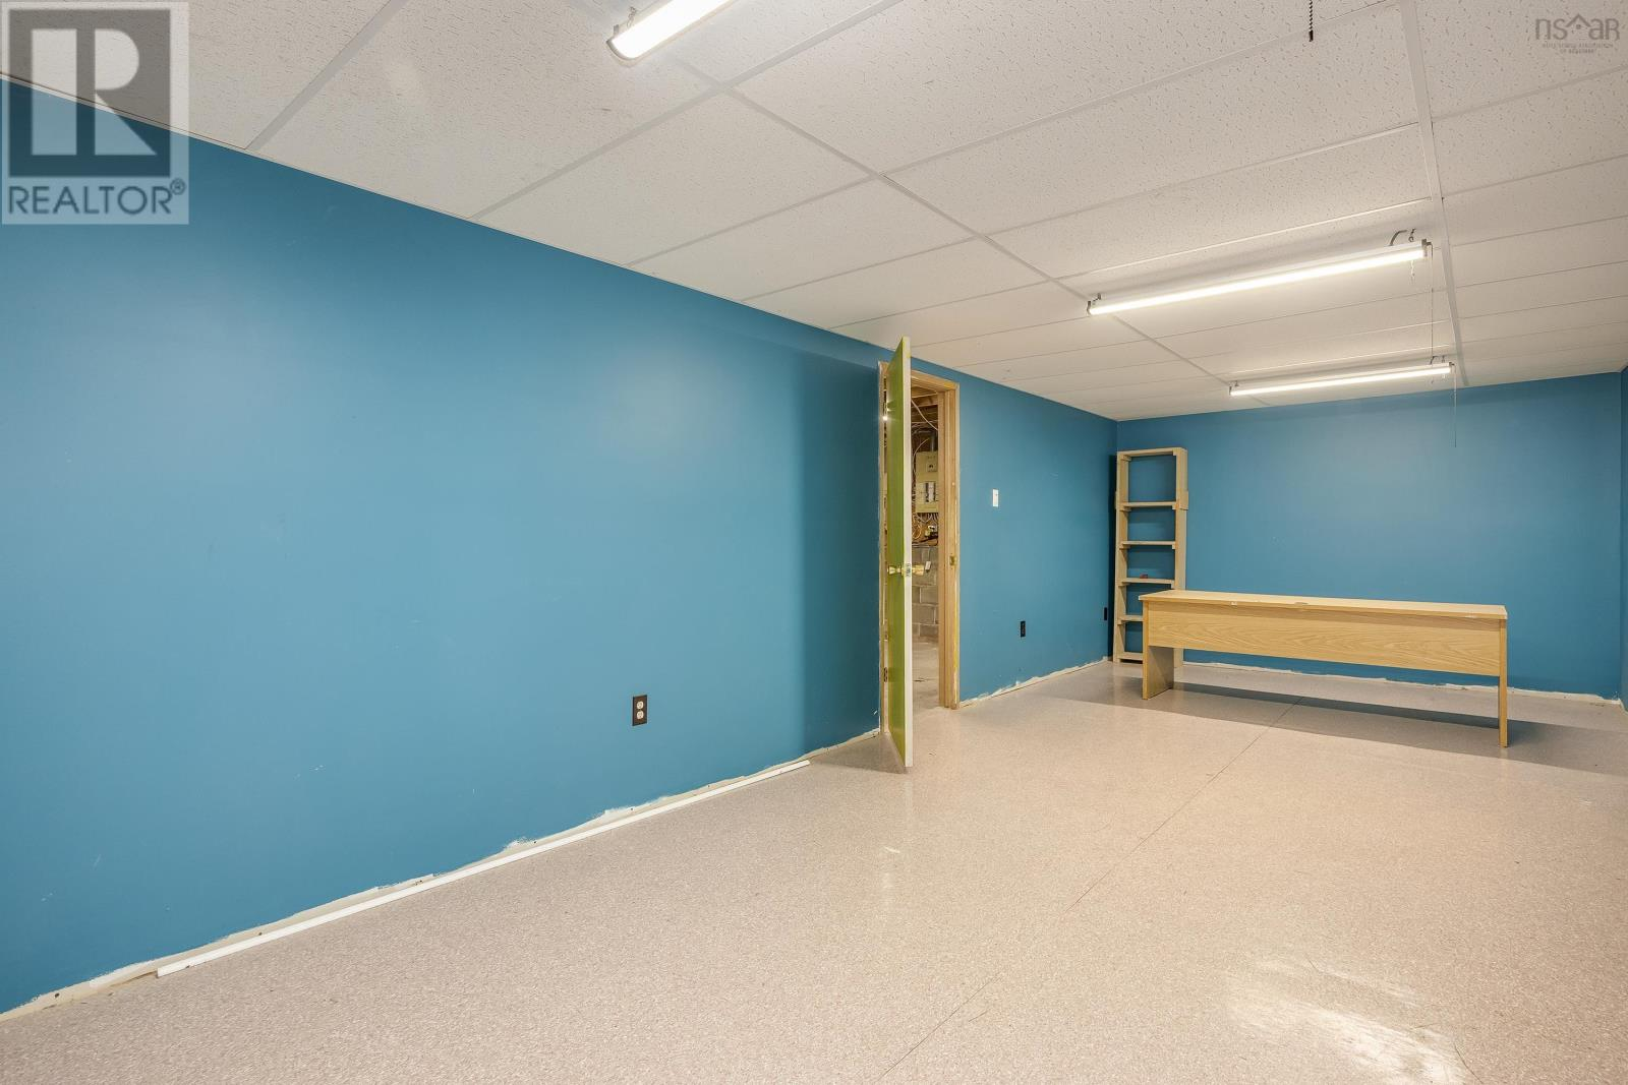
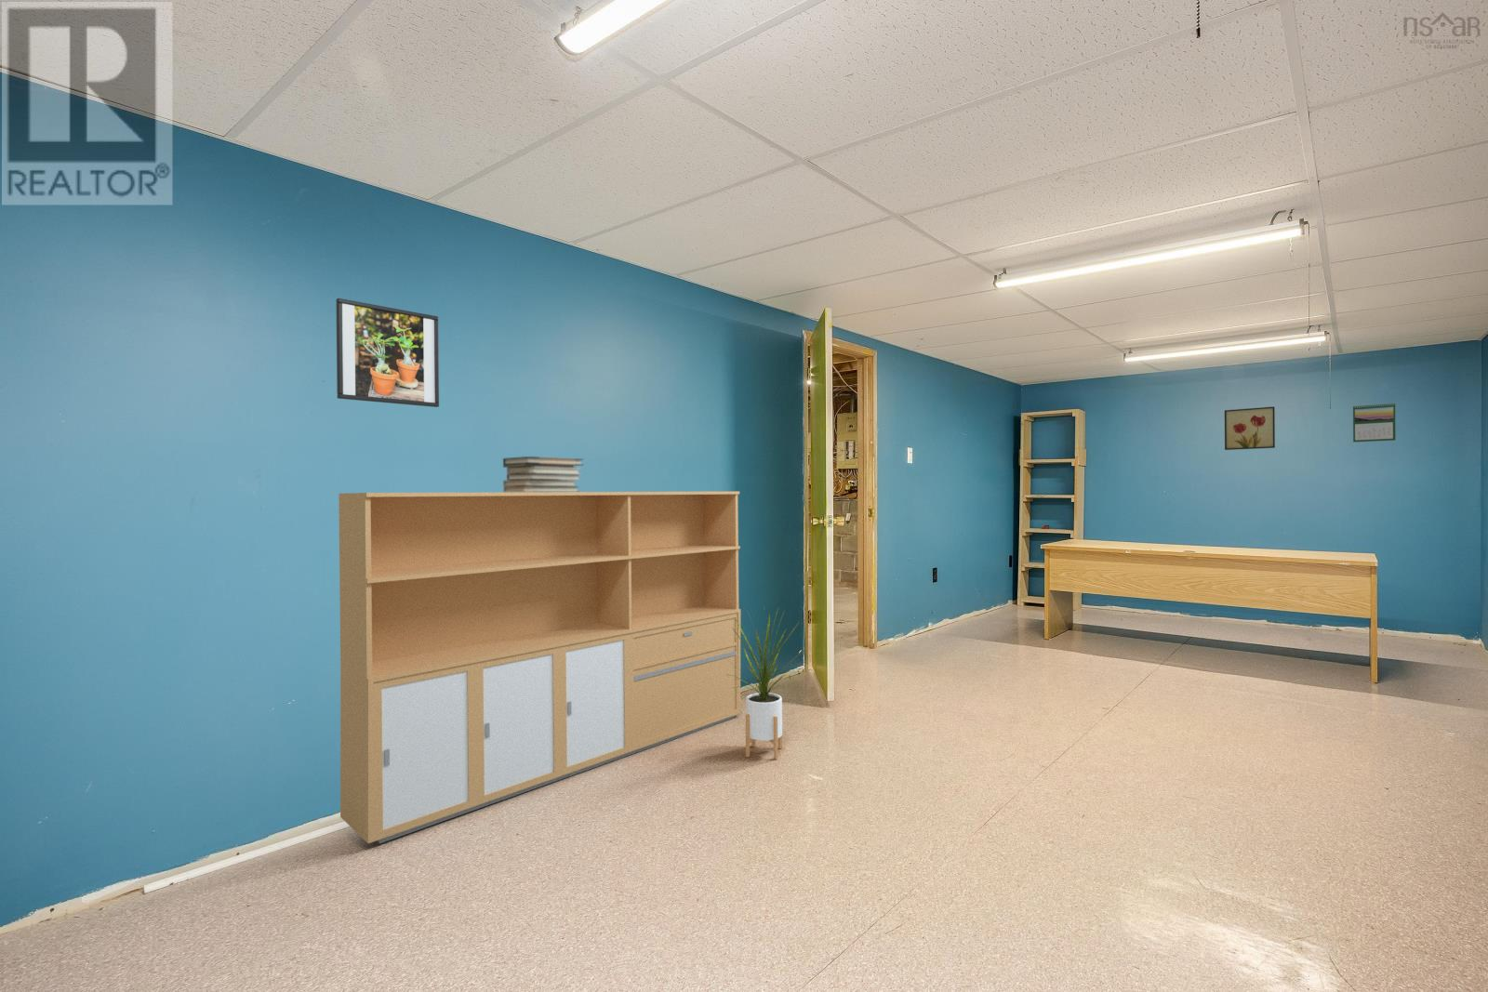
+ calendar [1352,402,1396,444]
+ wall art [1223,405,1275,451]
+ book stack [503,455,585,492]
+ storage cabinet [338,490,741,844]
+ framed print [335,298,440,409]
+ house plant [725,607,805,761]
